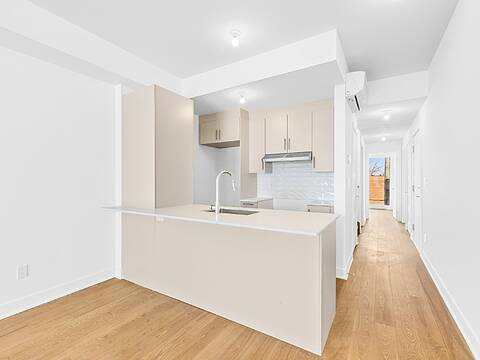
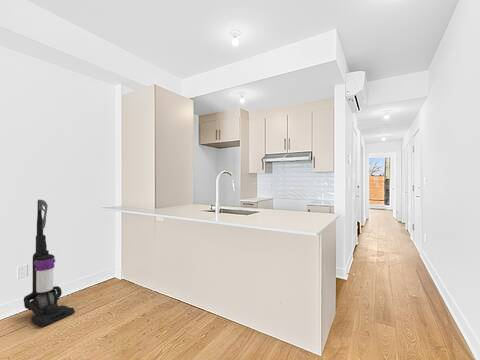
+ vacuum cleaner [23,199,76,328]
